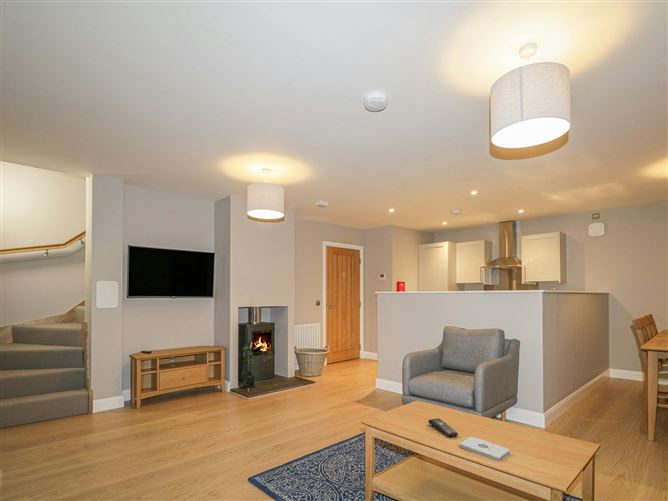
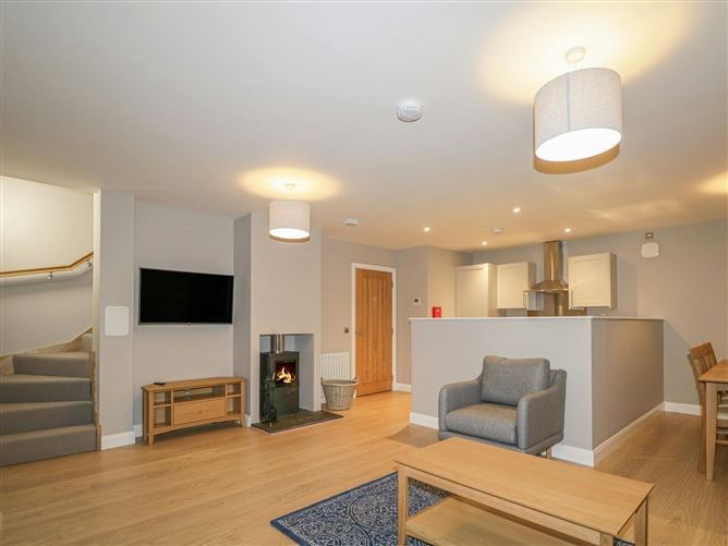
- notepad [458,436,511,462]
- remote control [428,417,459,438]
